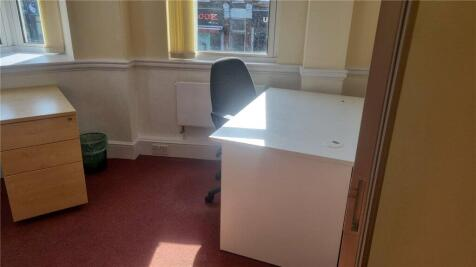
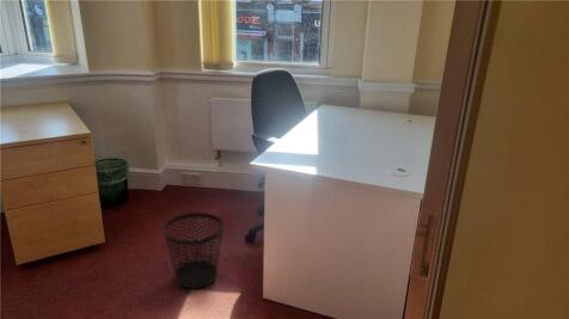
+ wastebasket [163,211,225,289]
